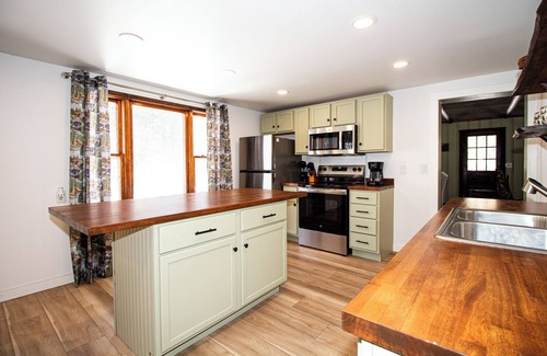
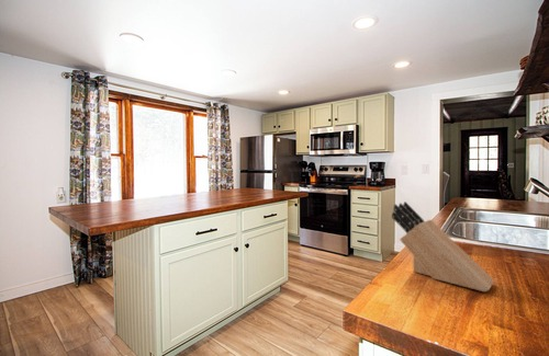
+ knife block [391,200,496,292]
